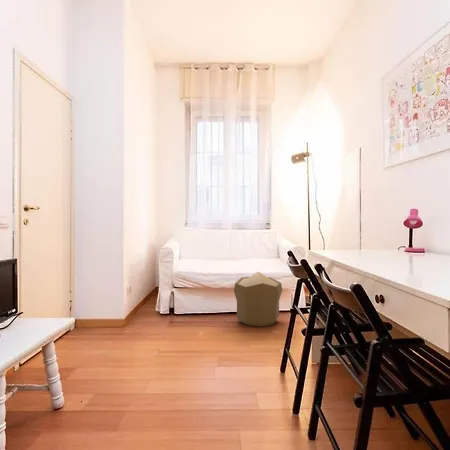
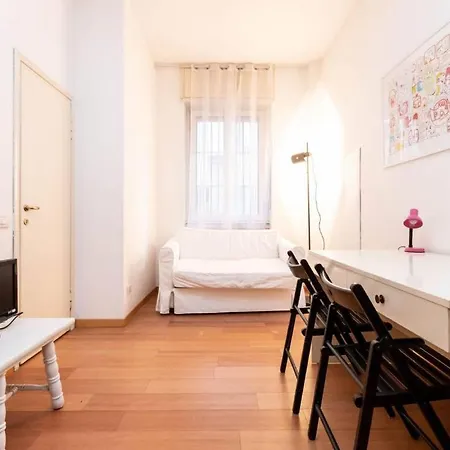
- pouf [233,271,283,328]
